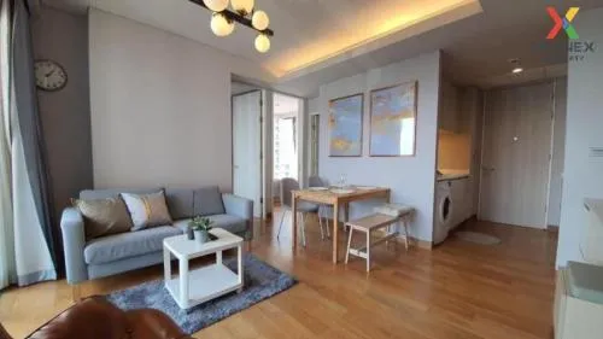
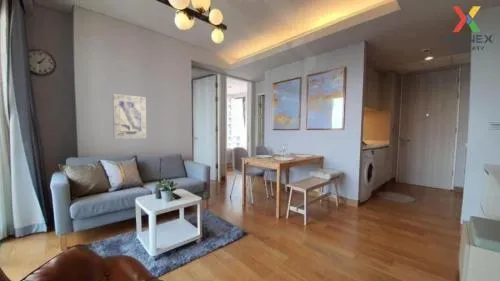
+ wall art [112,93,147,140]
